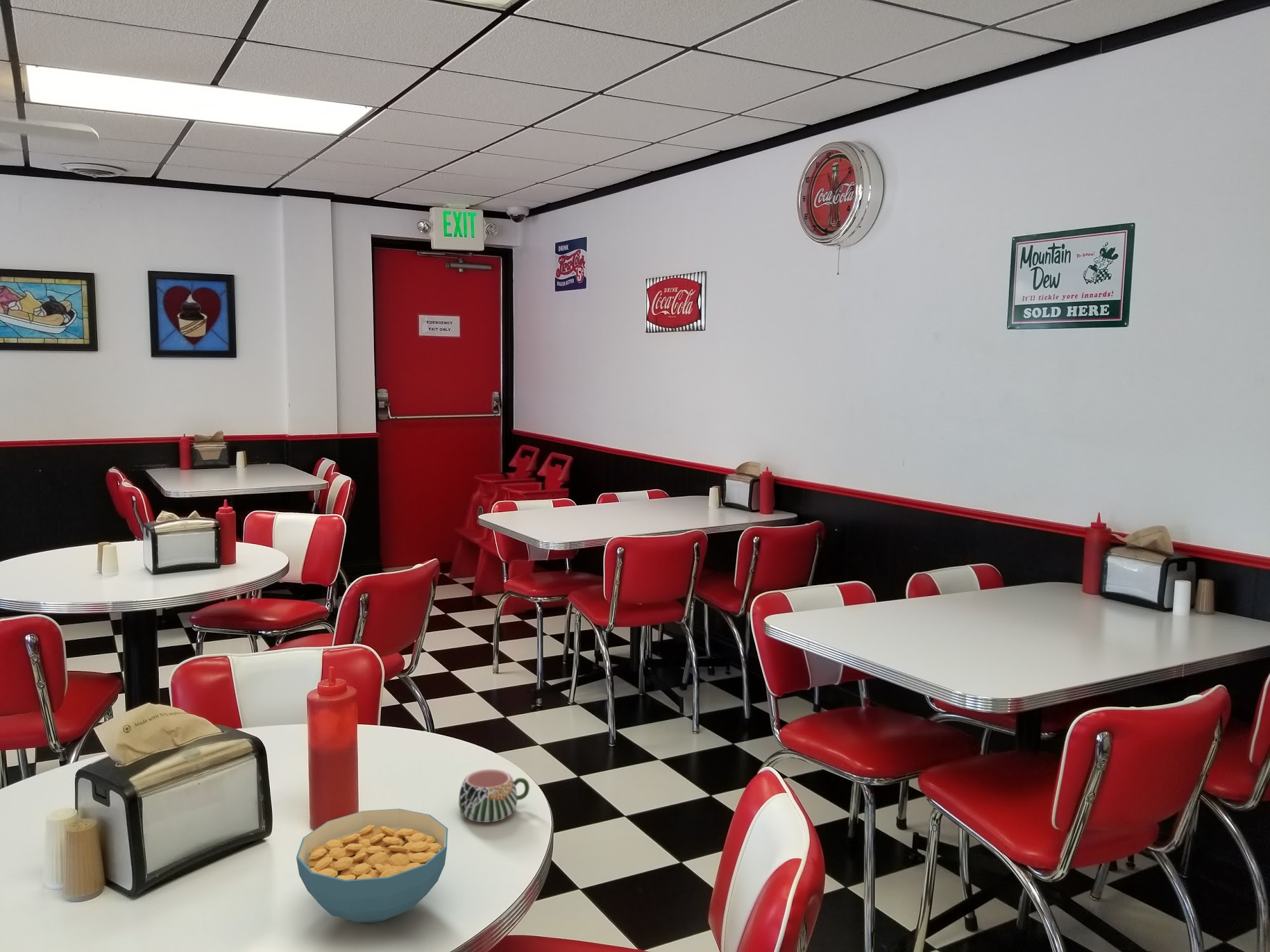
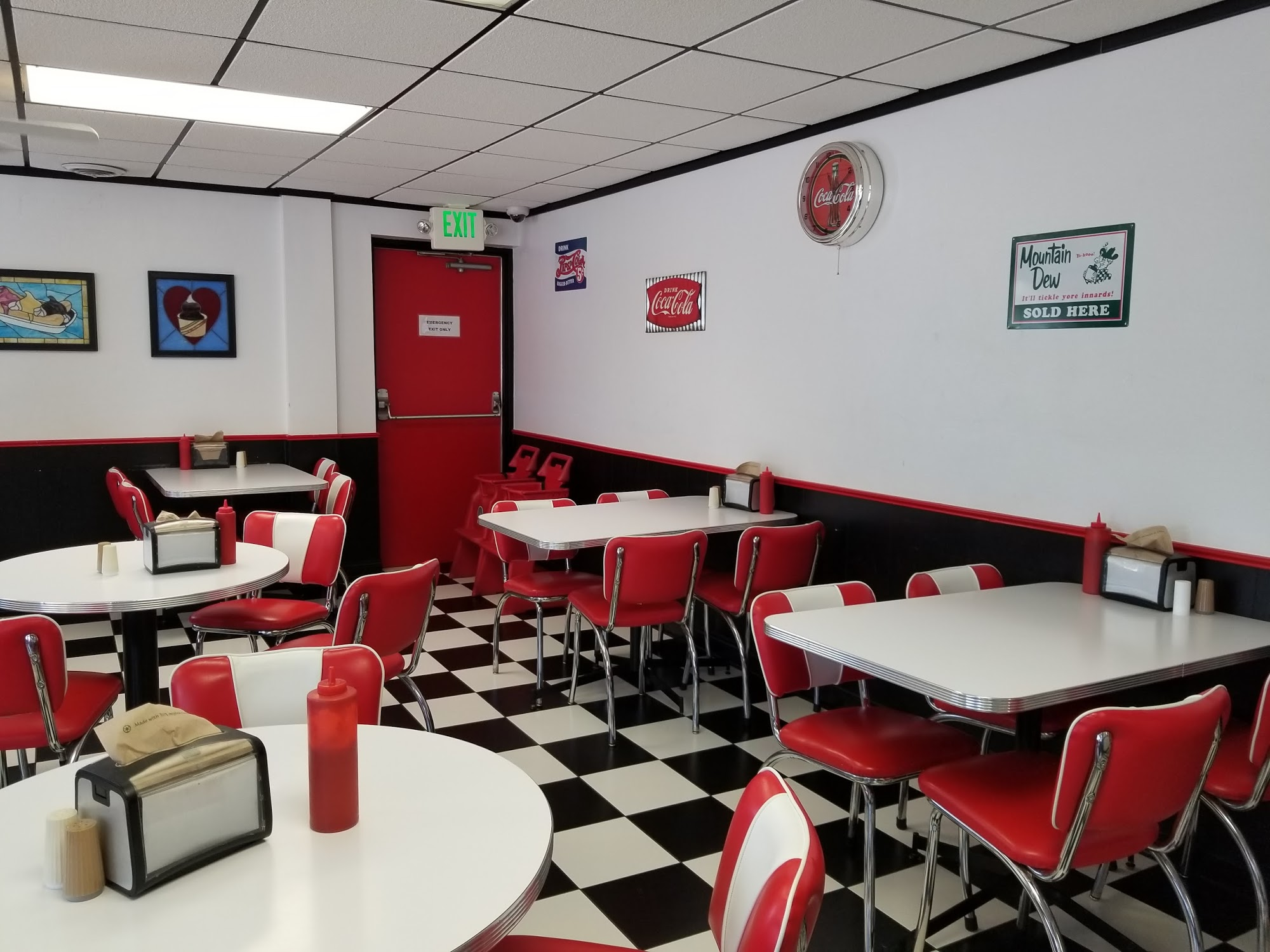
- mug [458,769,530,823]
- cereal bowl [296,808,448,923]
